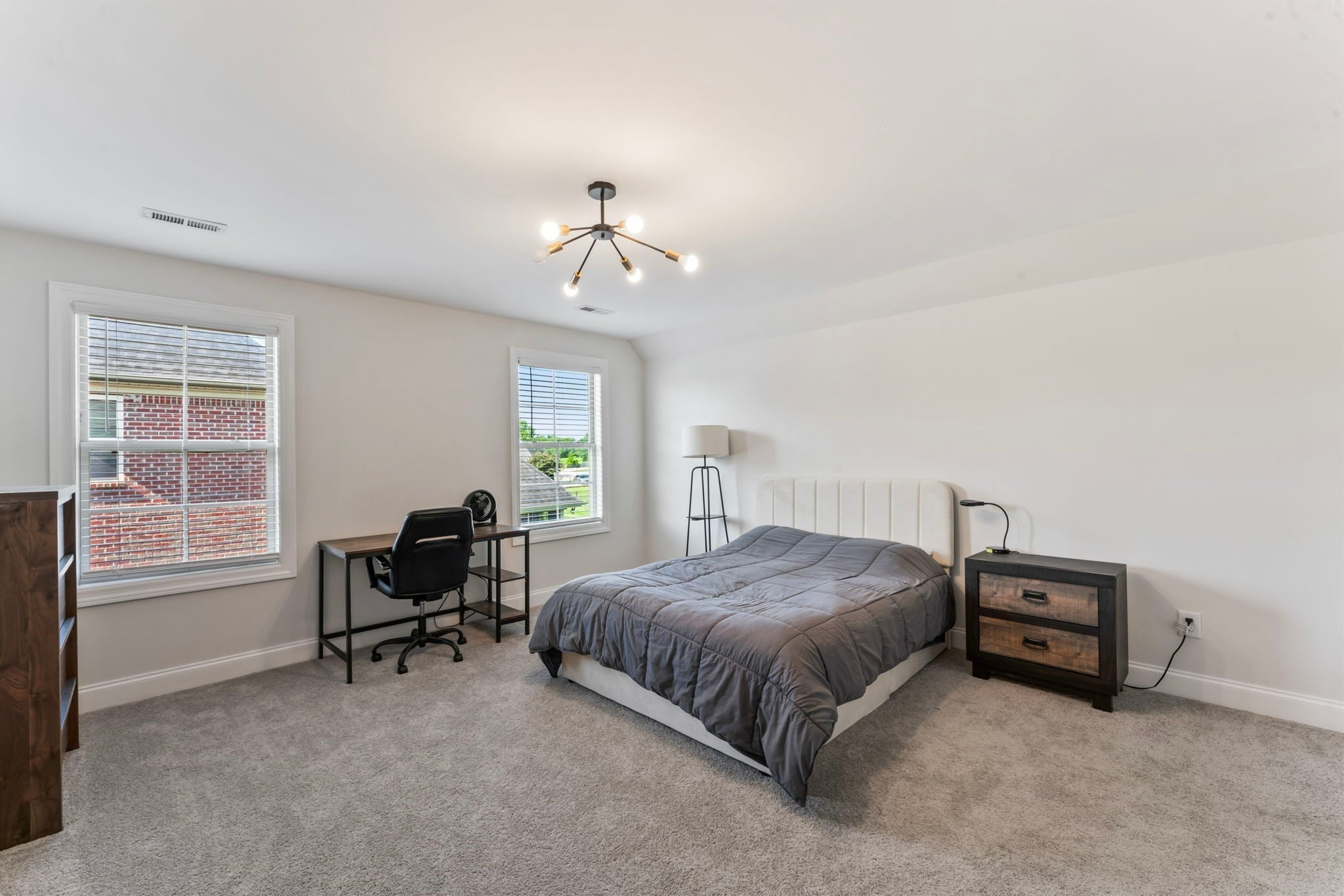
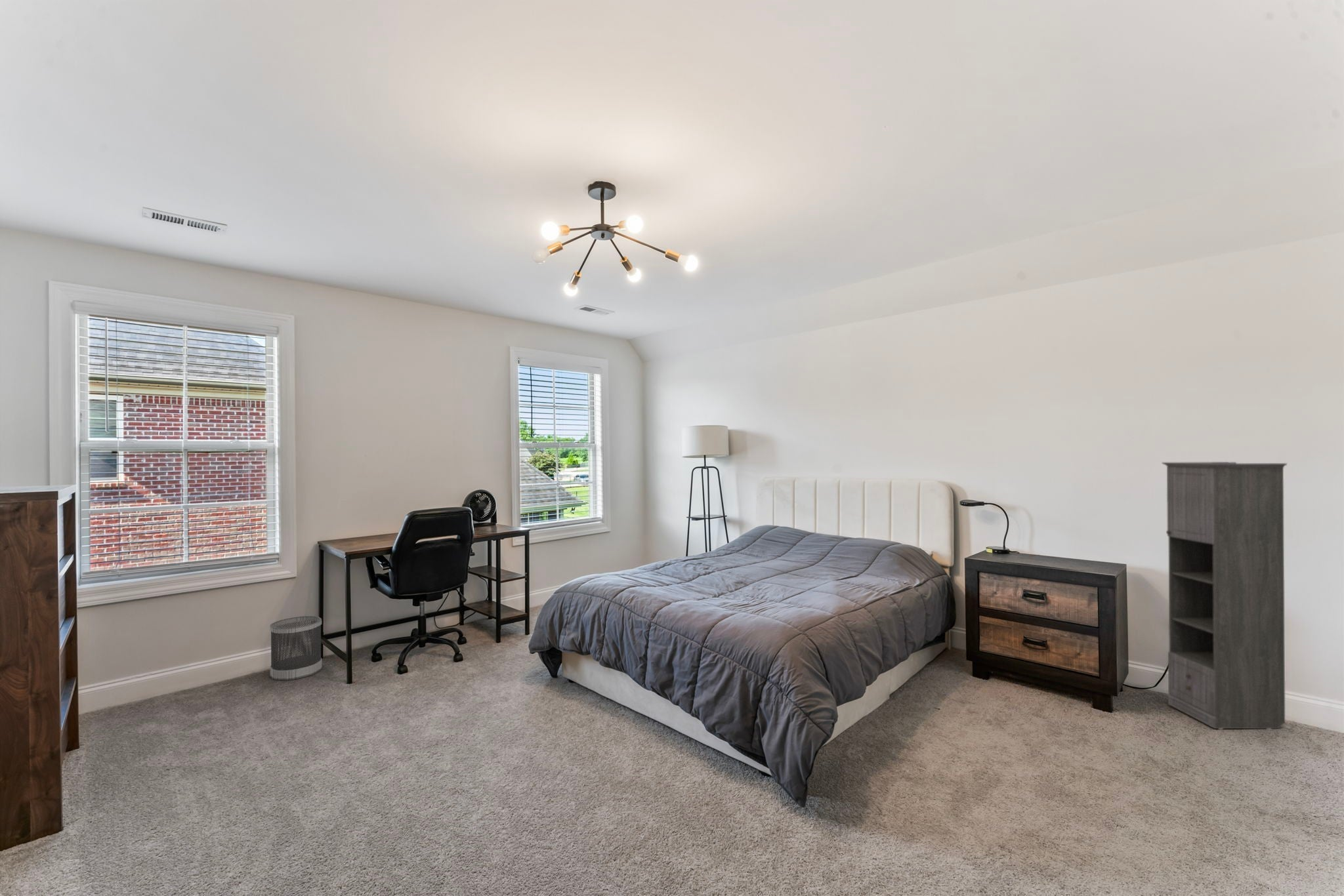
+ wastebasket [269,615,322,681]
+ storage cabinet [1161,461,1288,730]
